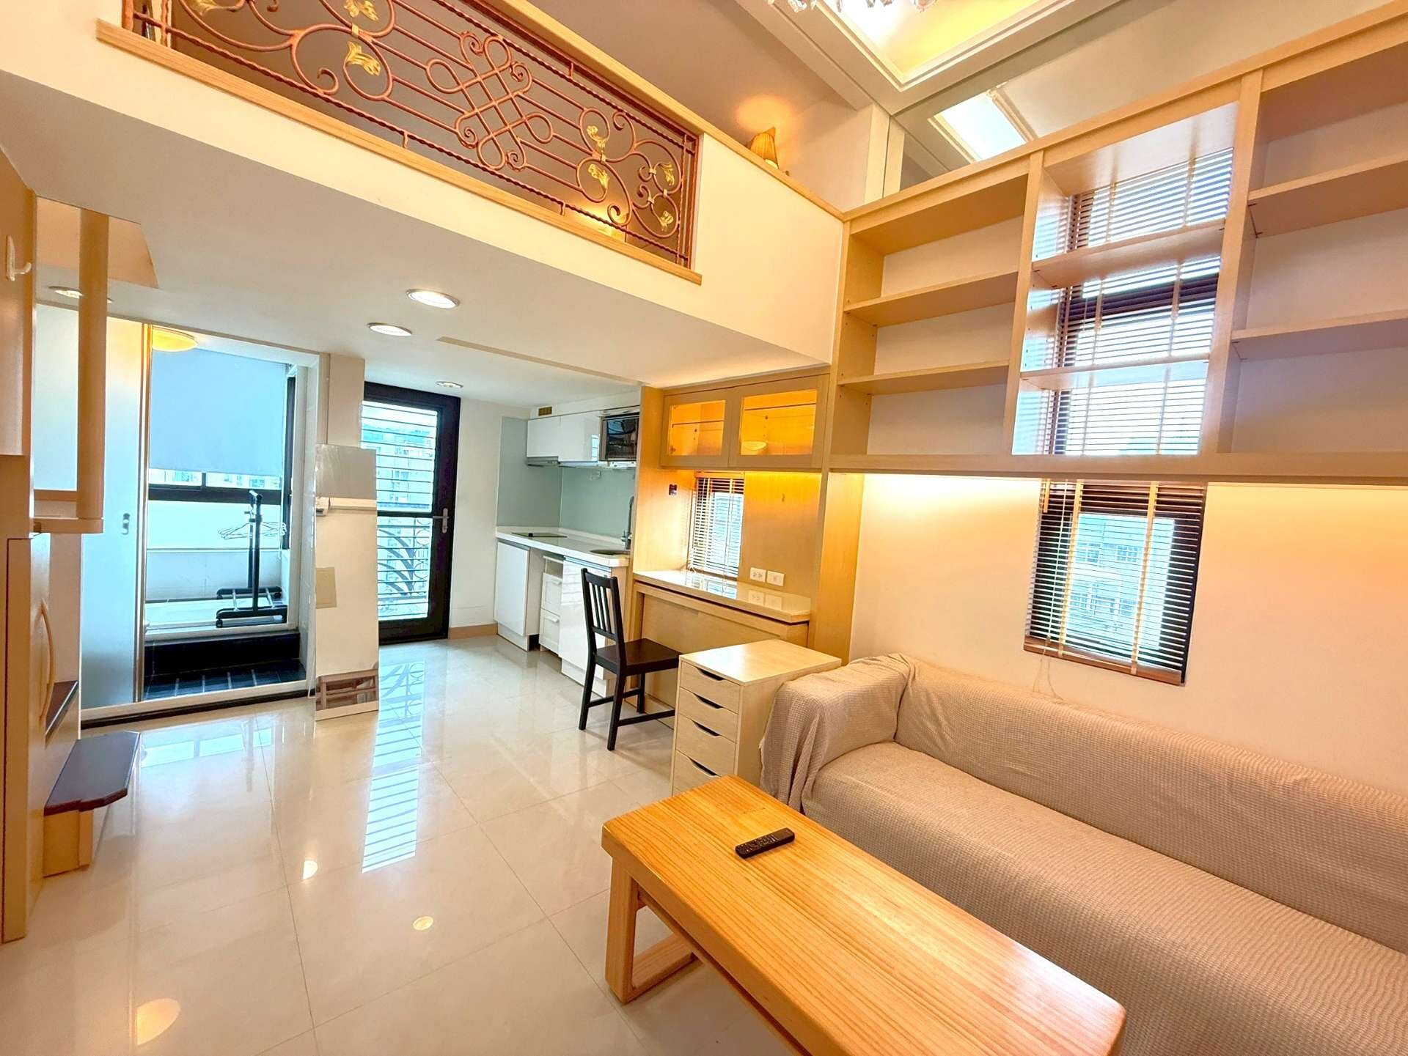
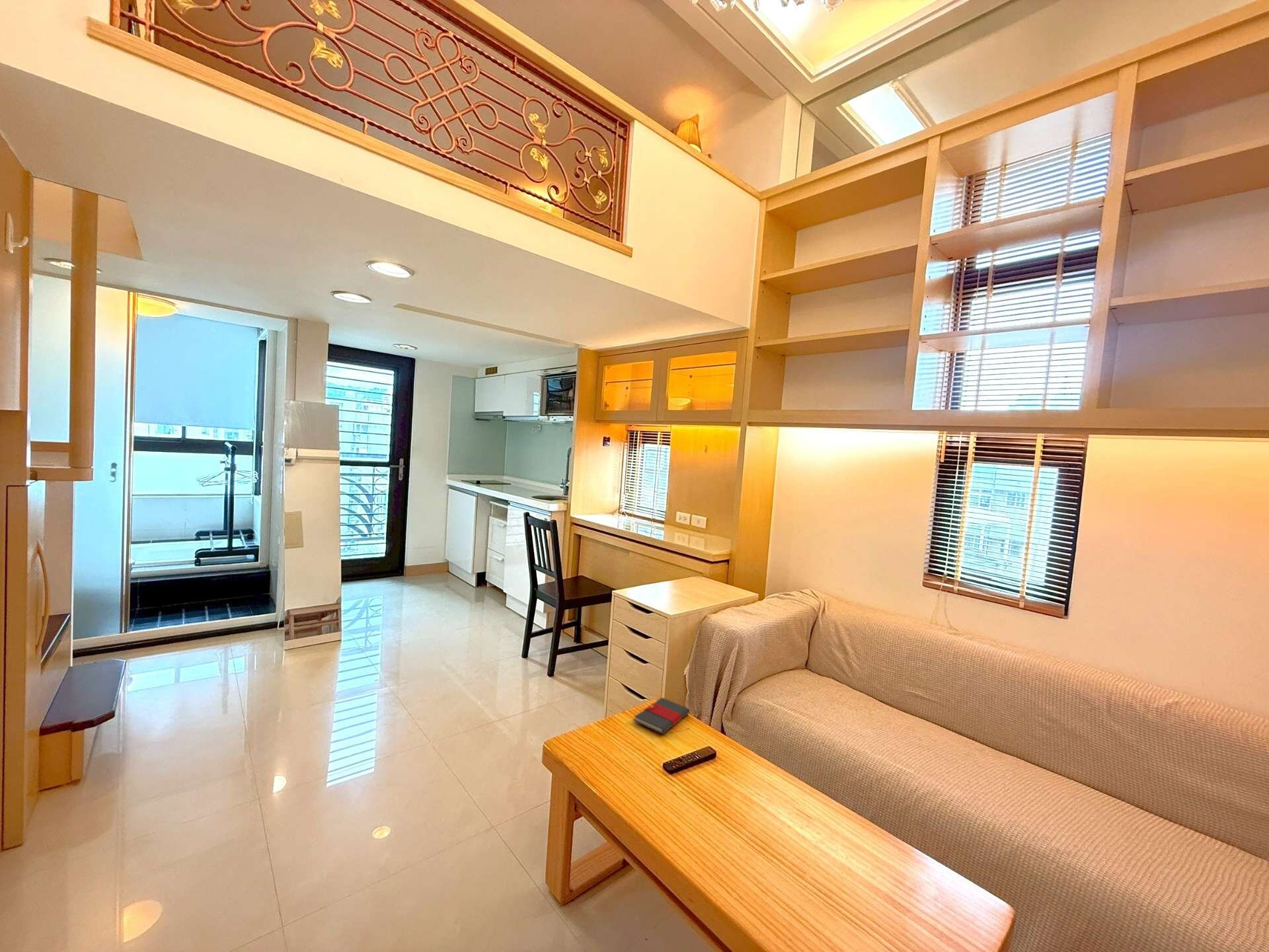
+ book [633,697,691,735]
